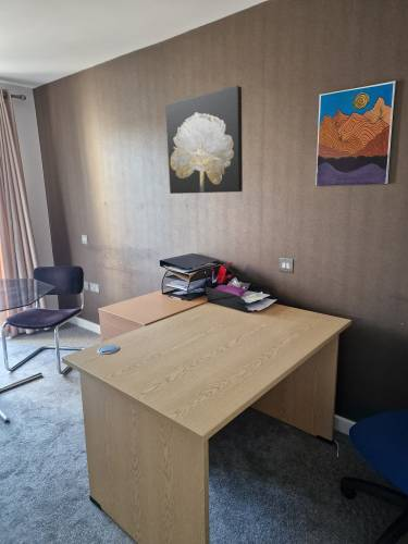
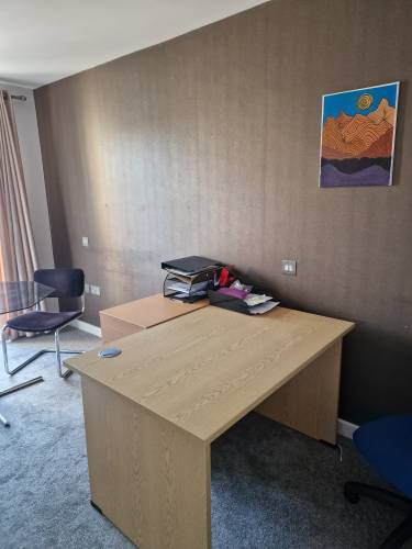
- wall art [164,85,244,195]
